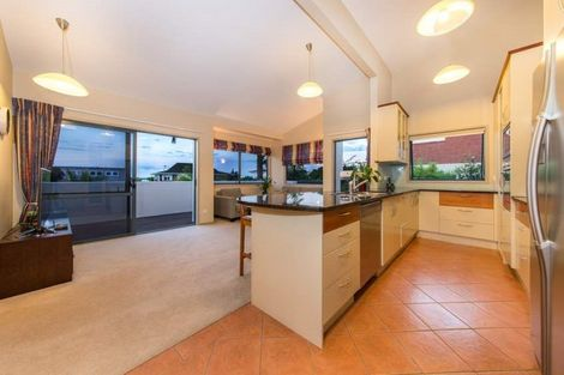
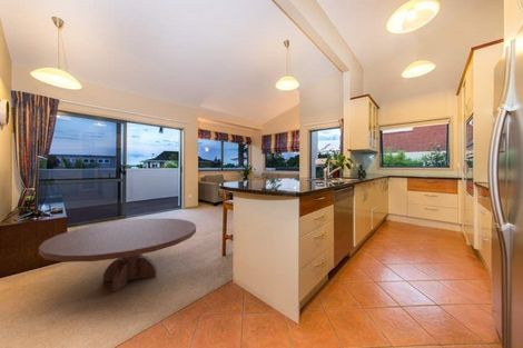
+ round table [38,217,197,292]
